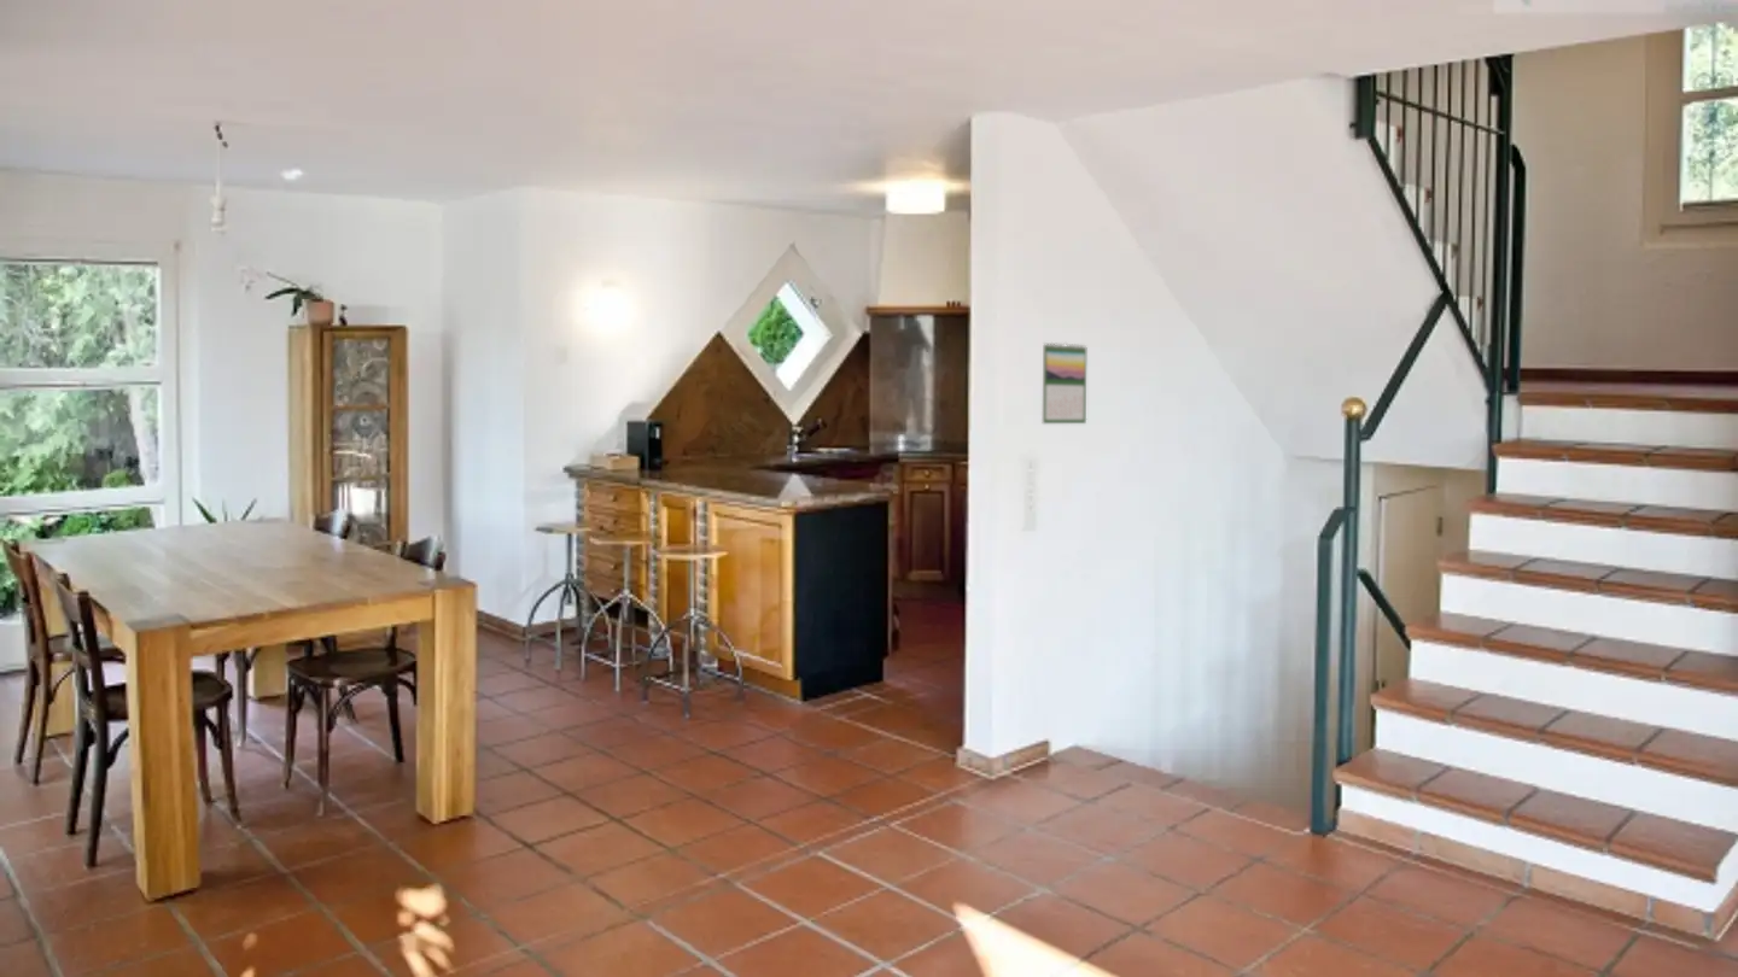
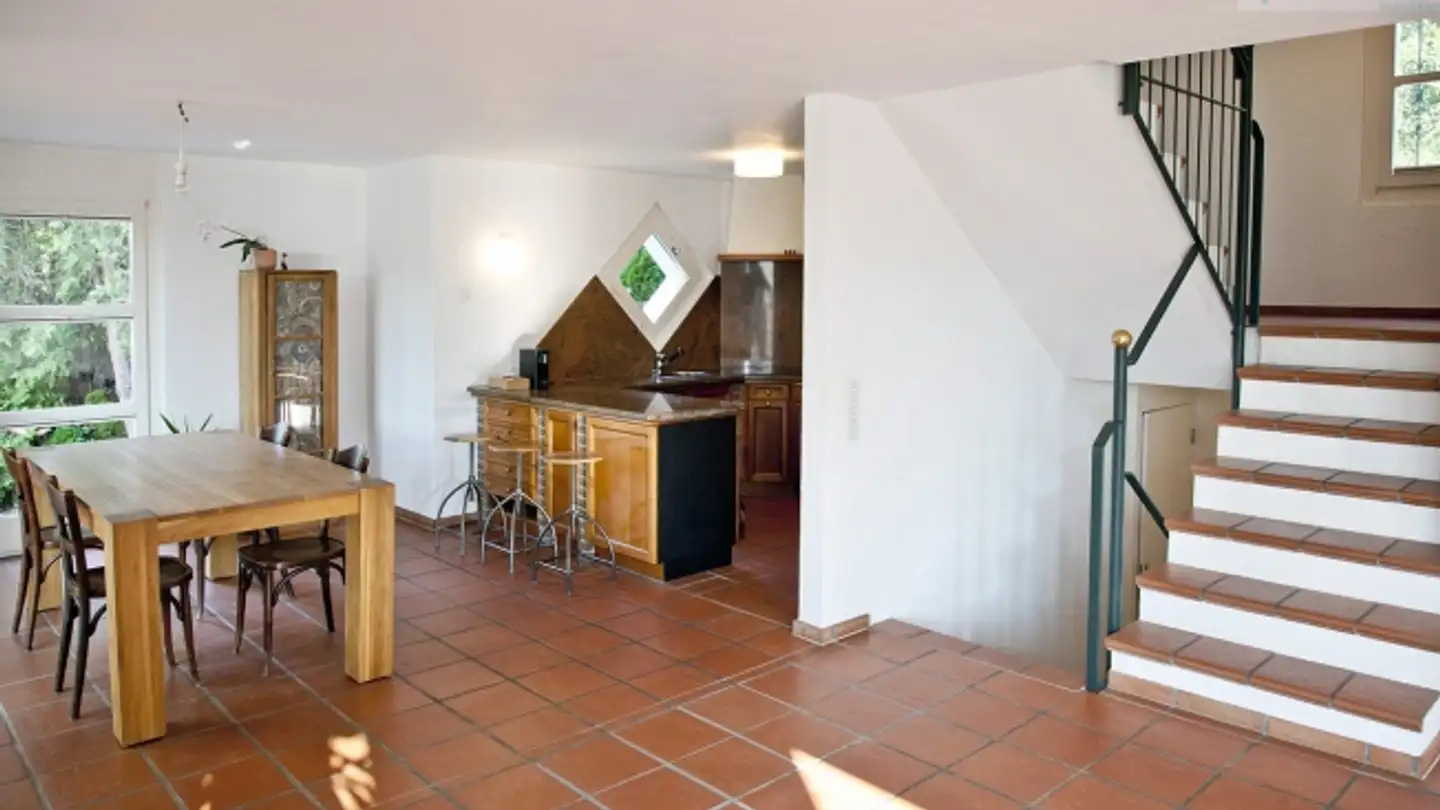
- calendar [1042,341,1087,425]
